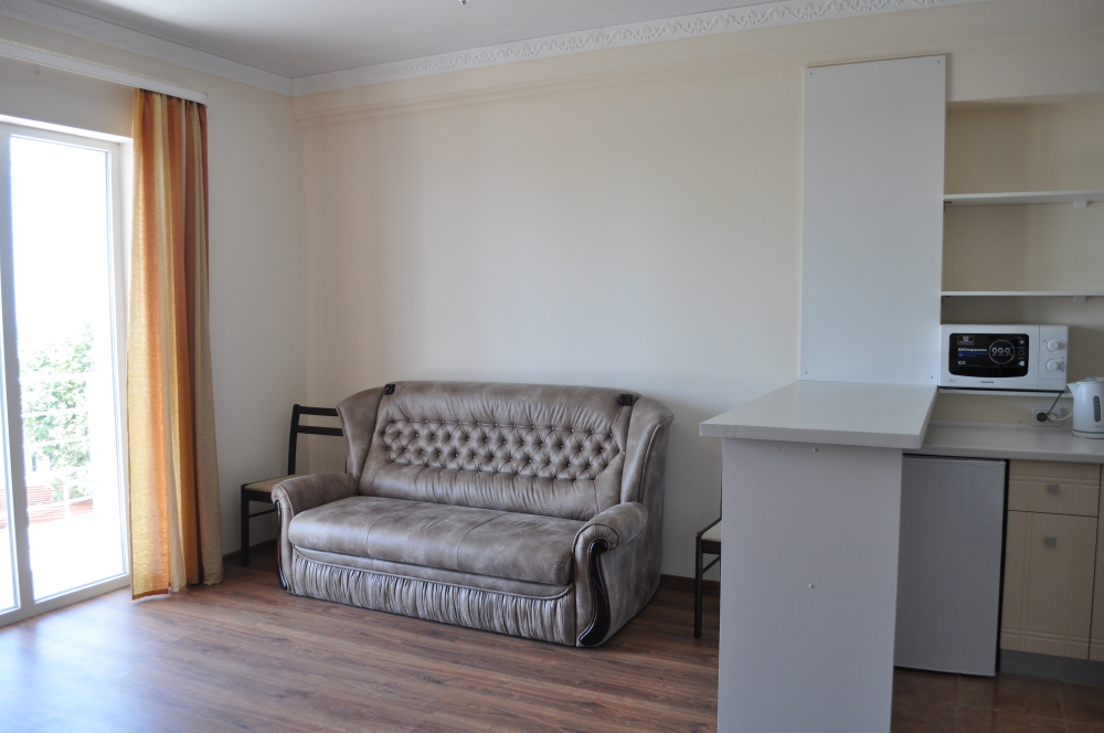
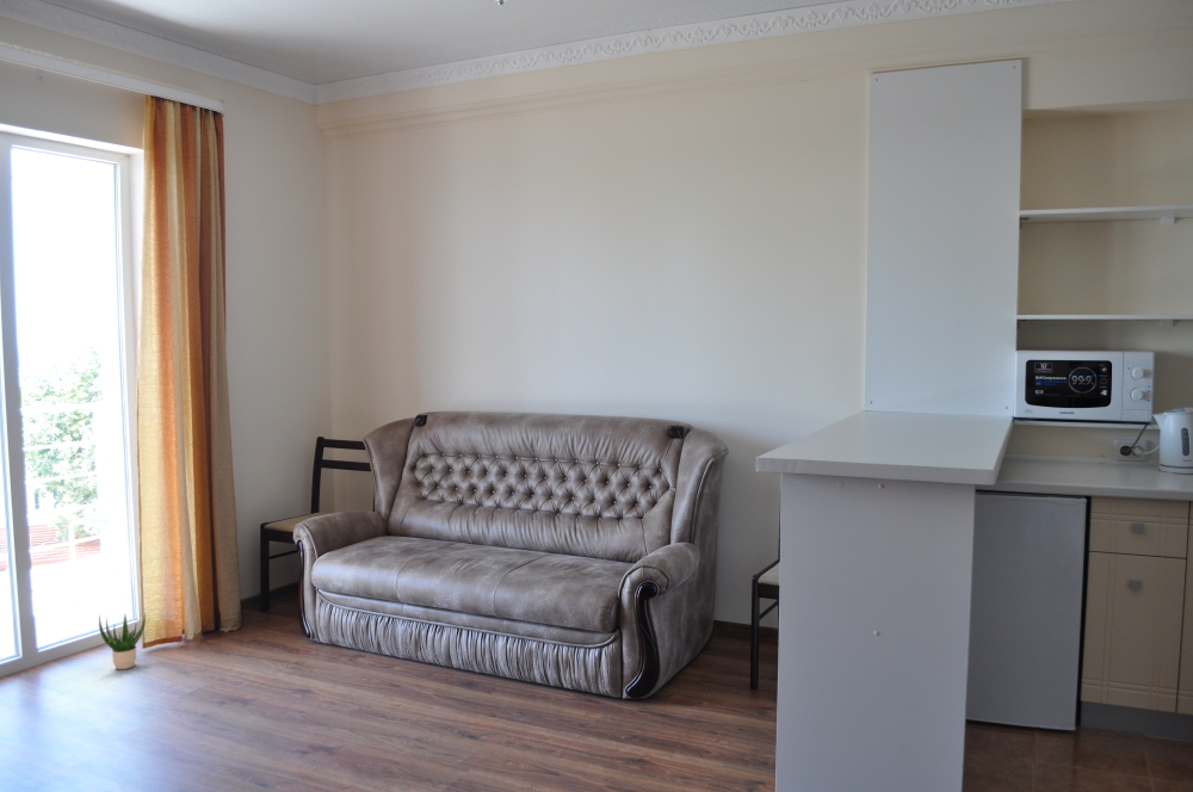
+ potted plant [98,612,147,670]
